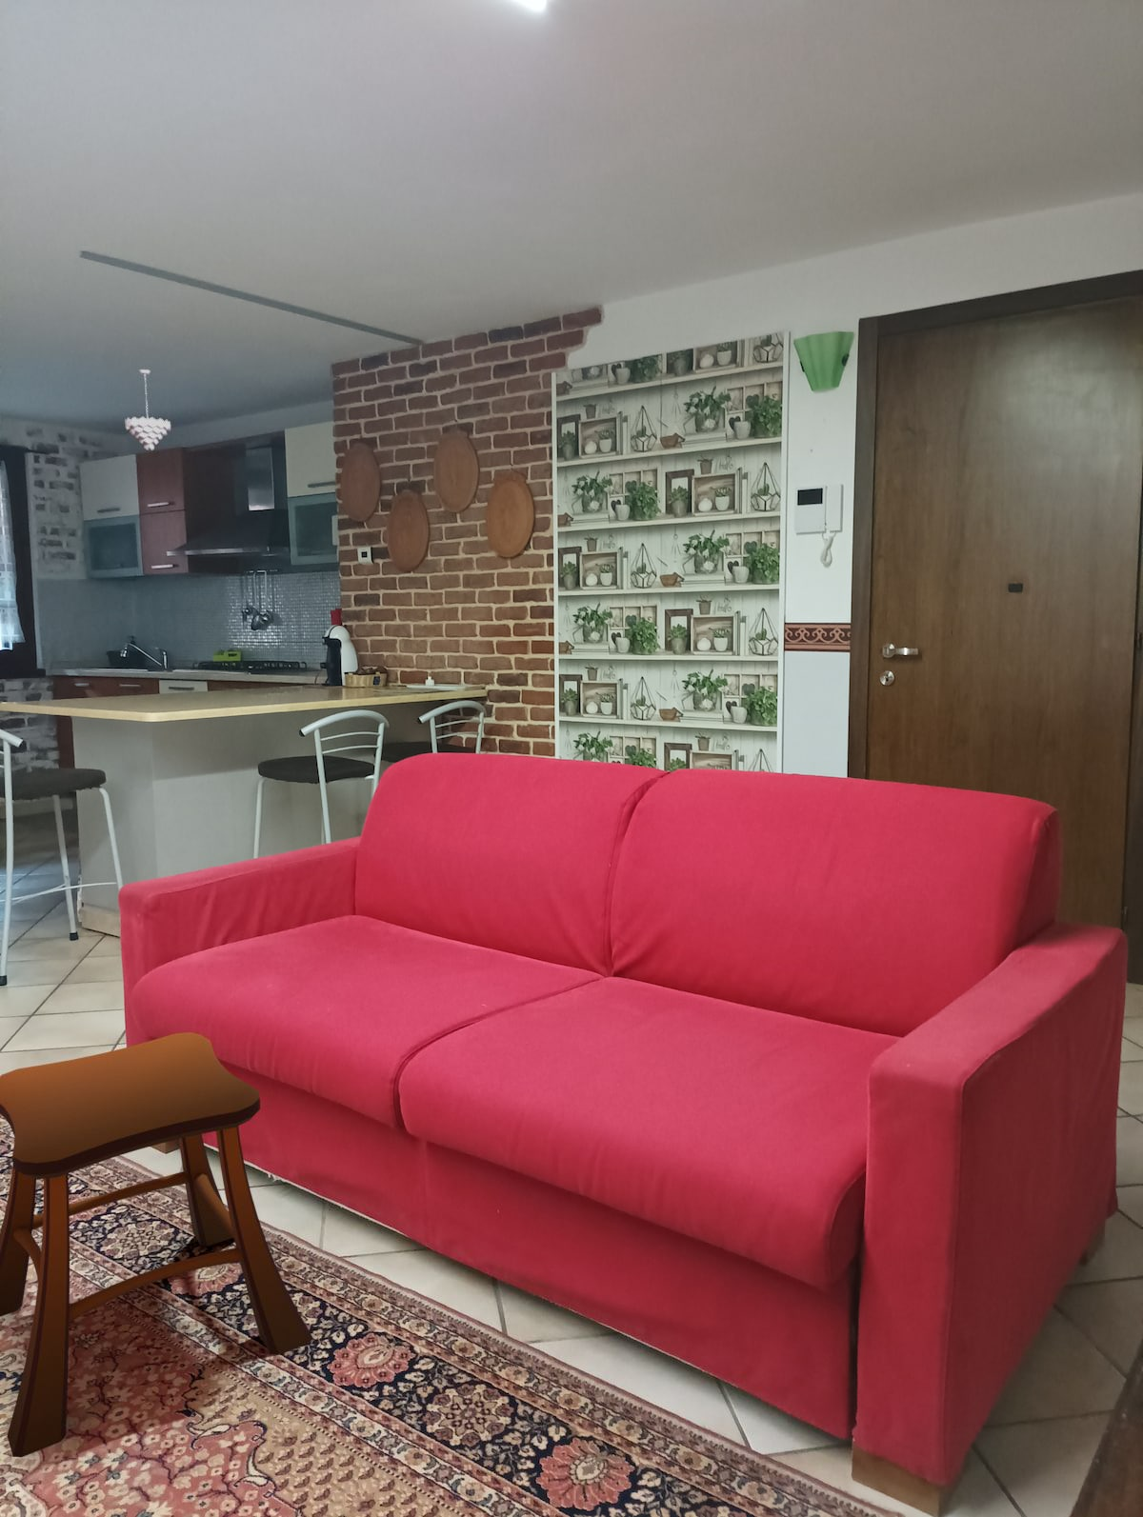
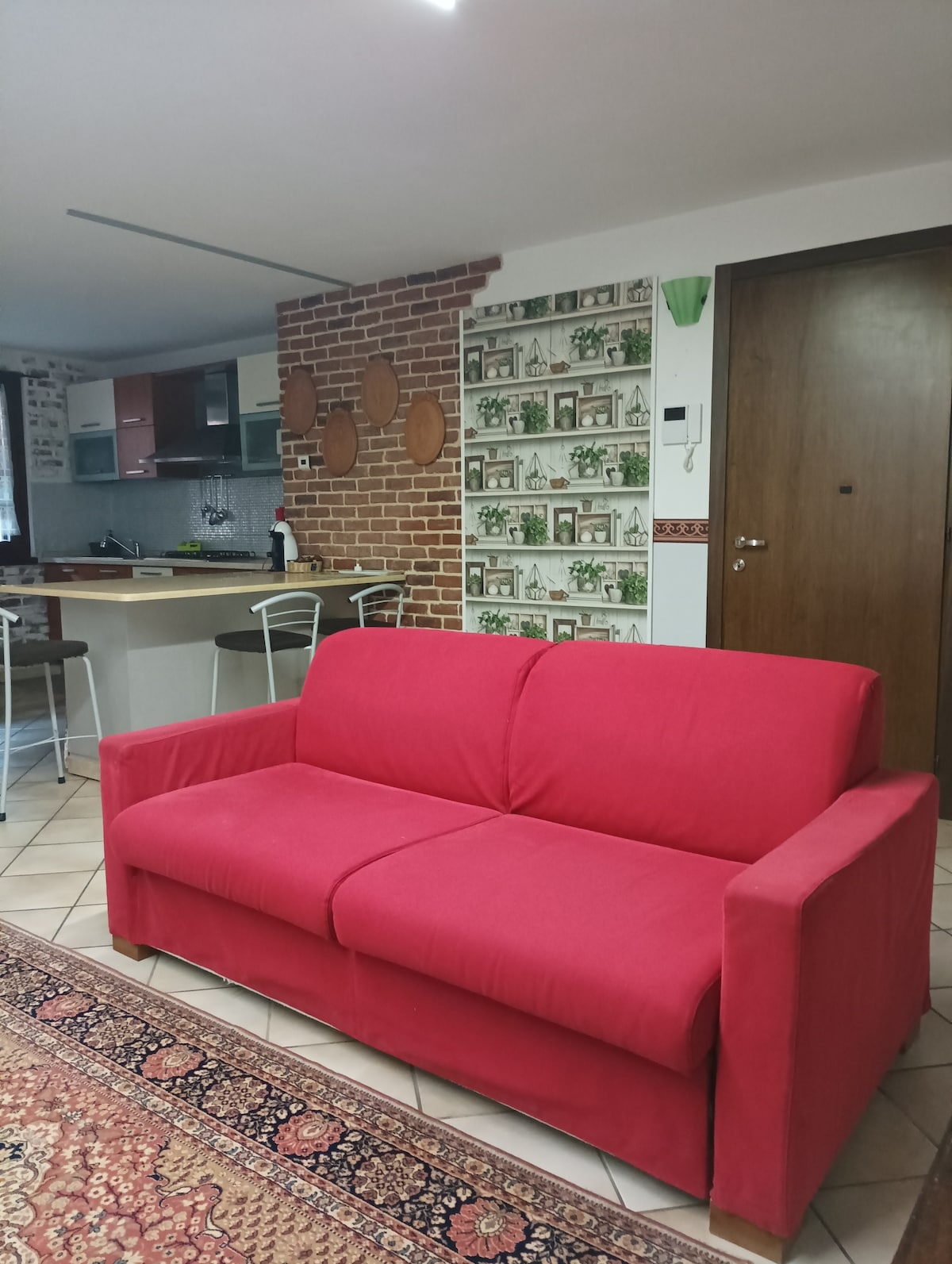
- pendant light [124,368,172,451]
- stool [0,1031,315,1458]
